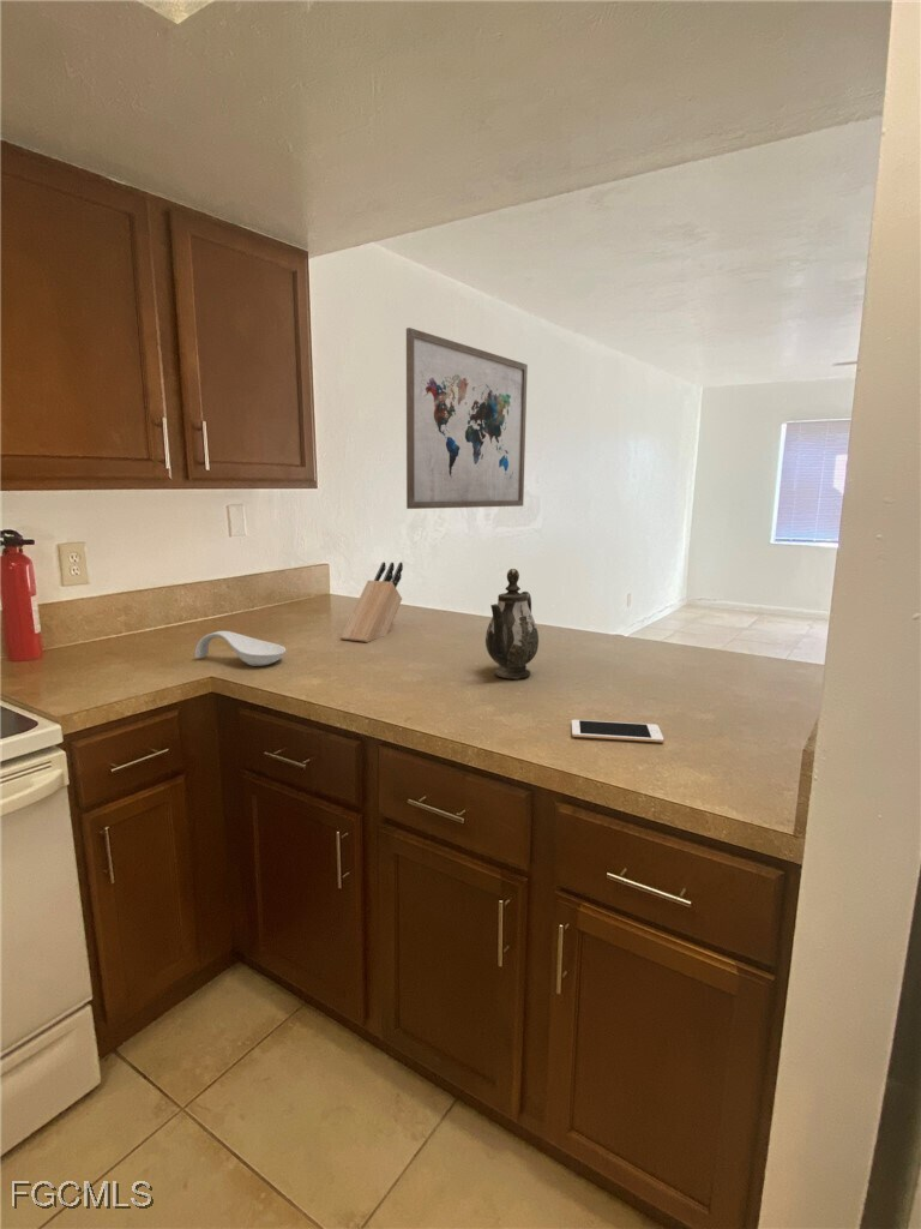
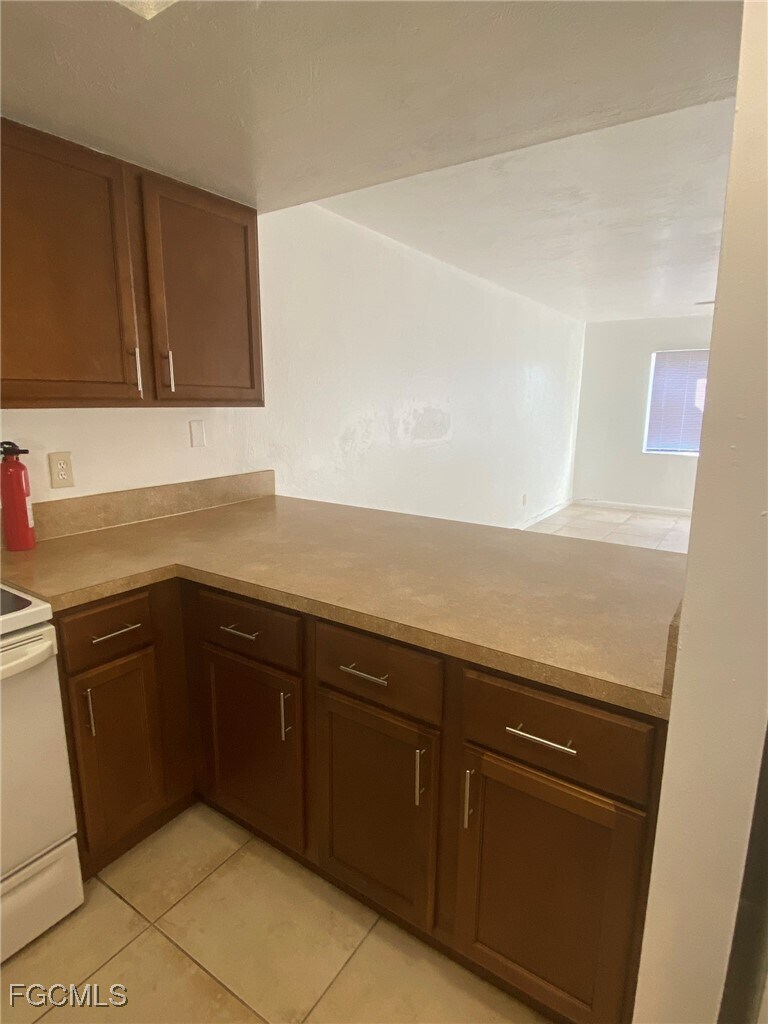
- teapot [484,568,540,679]
- spoon rest [194,630,287,667]
- wall art [405,326,529,510]
- knife block [339,560,404,643]
- cell phone [571,719,664,743]
